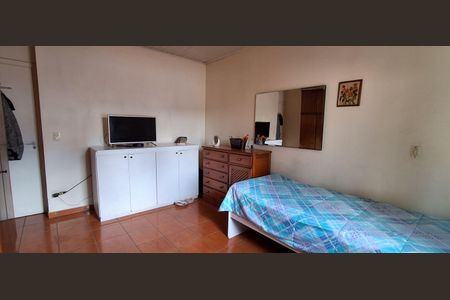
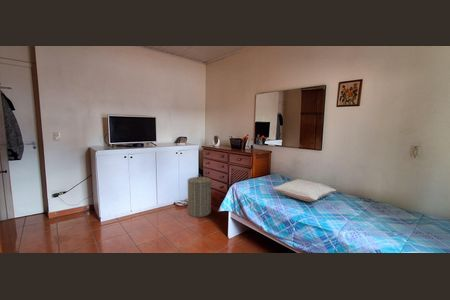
+ pillow [272,178,337,203]
+ laundry hamper [187,173,212,218]
